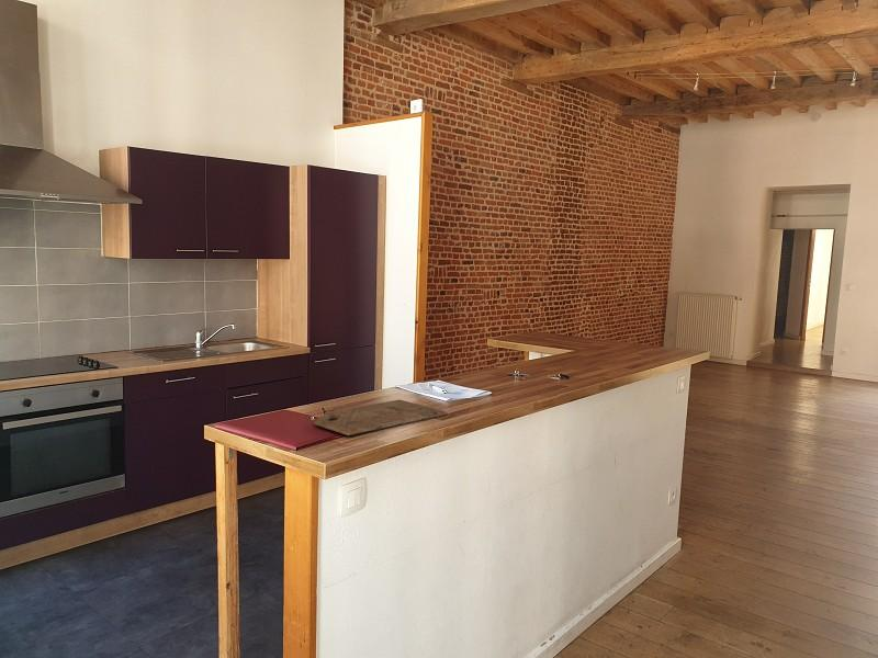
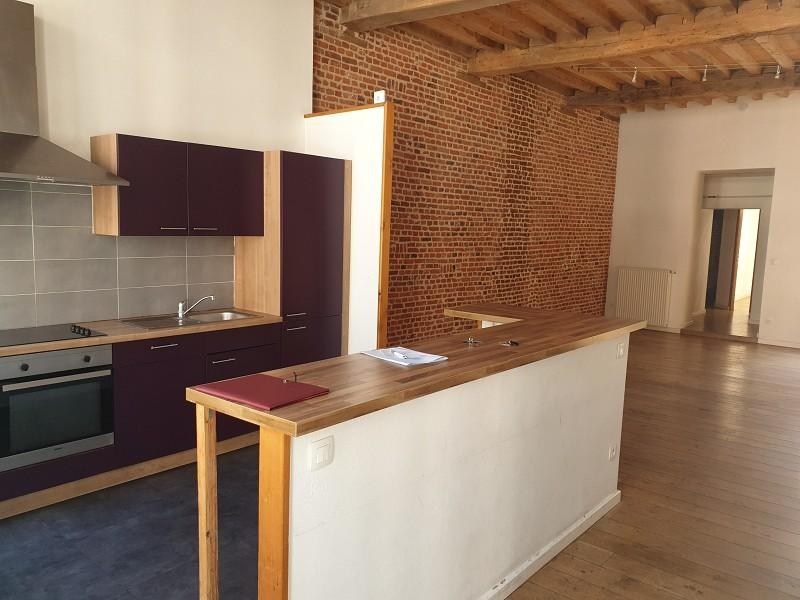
- cutting board [314,398,449,436]
